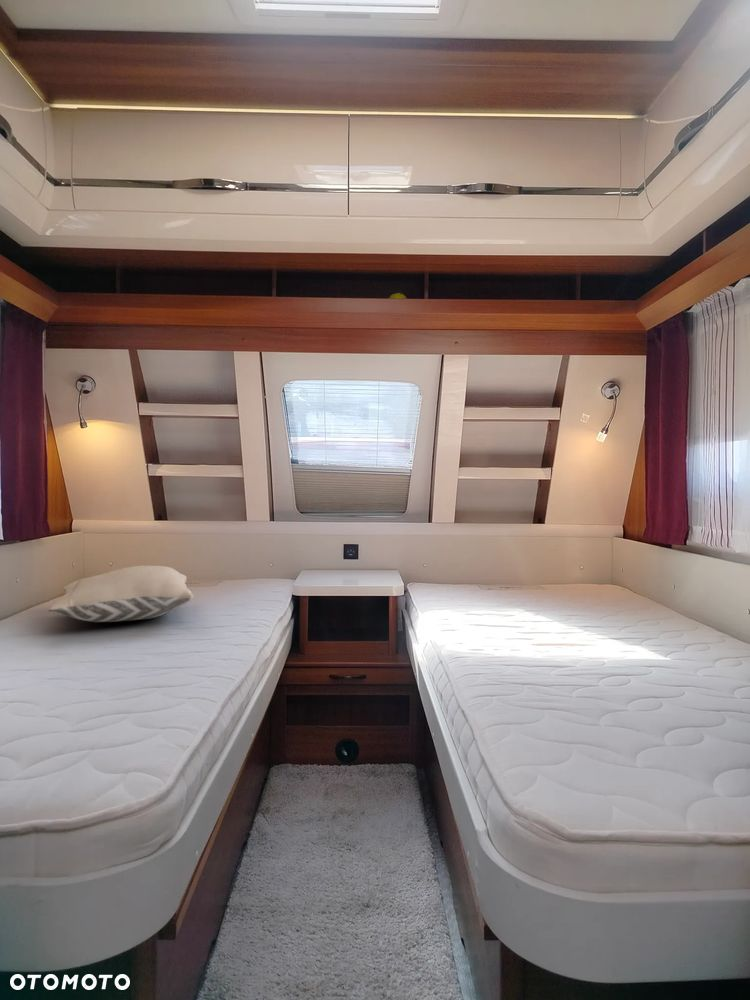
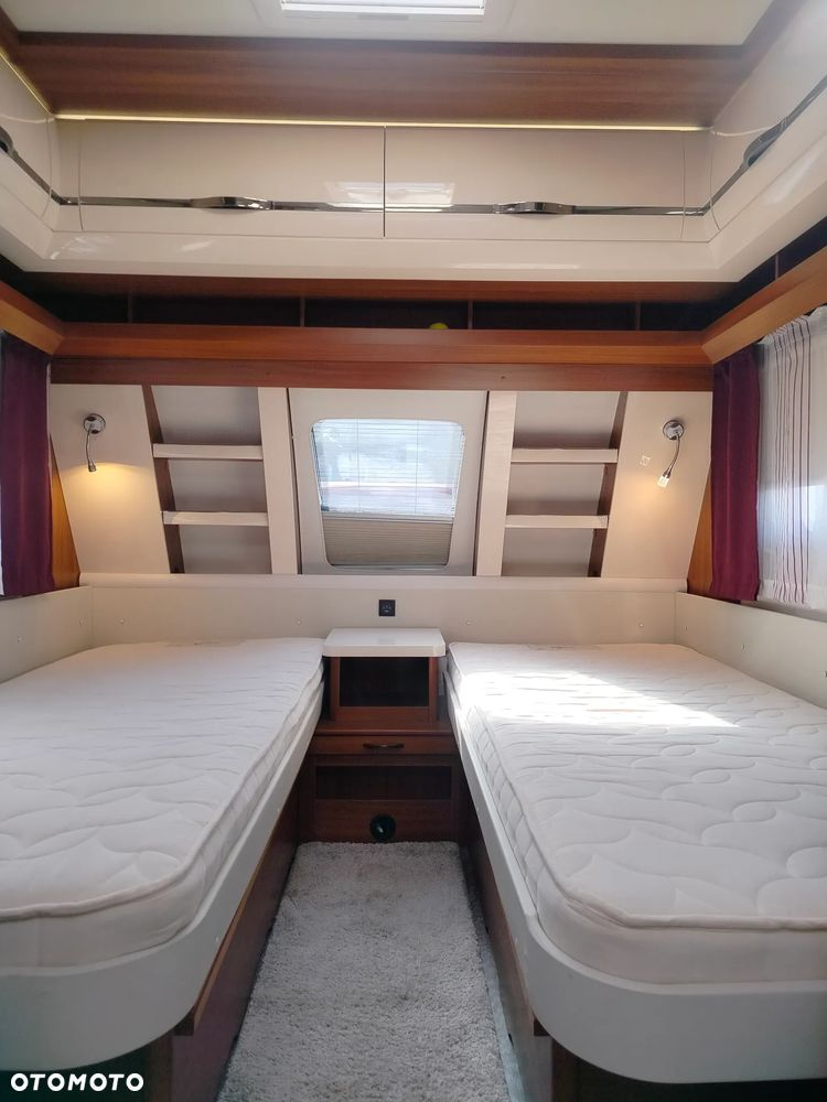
- pillow [48,565,194,623]
